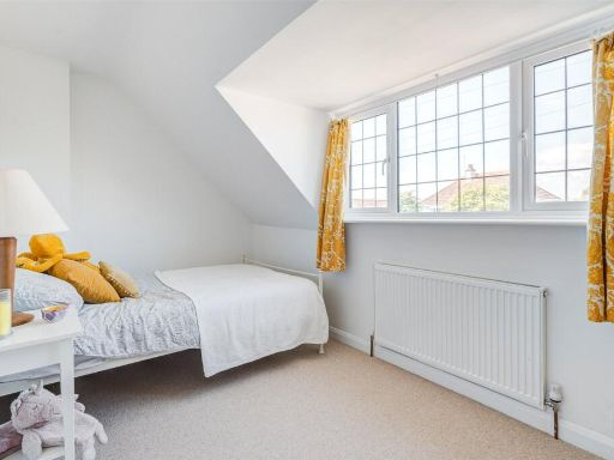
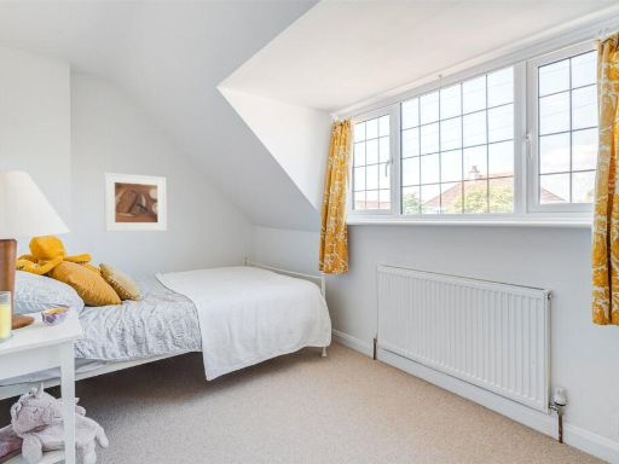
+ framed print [103,172,168,233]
